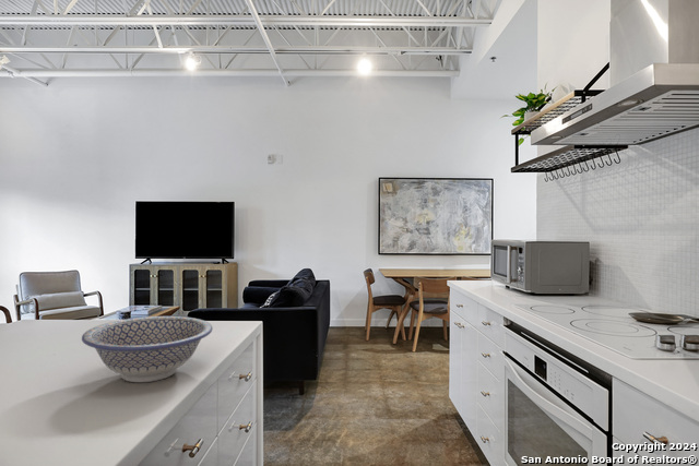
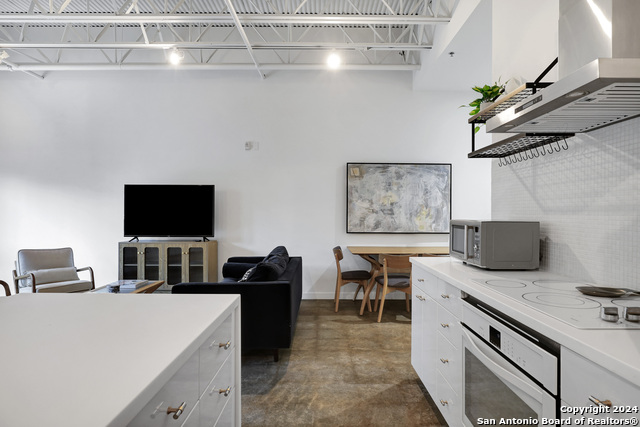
- bowl [81,315,213,383]
